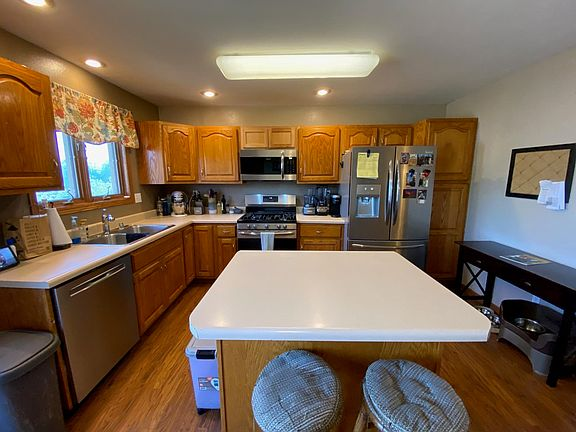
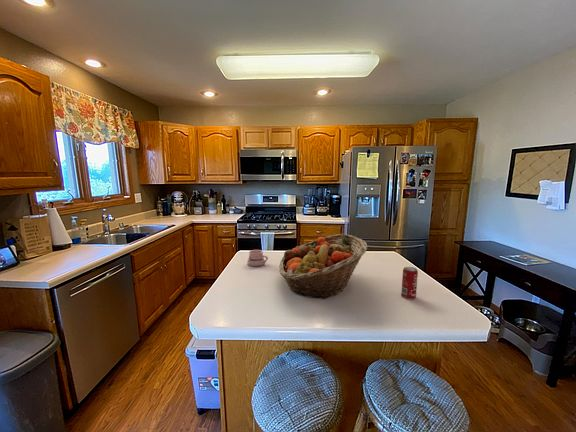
+ fruit basket [278,233,368,300]
+ mug [246,249,269,267]
+ beverage can [400,266,419,300]
